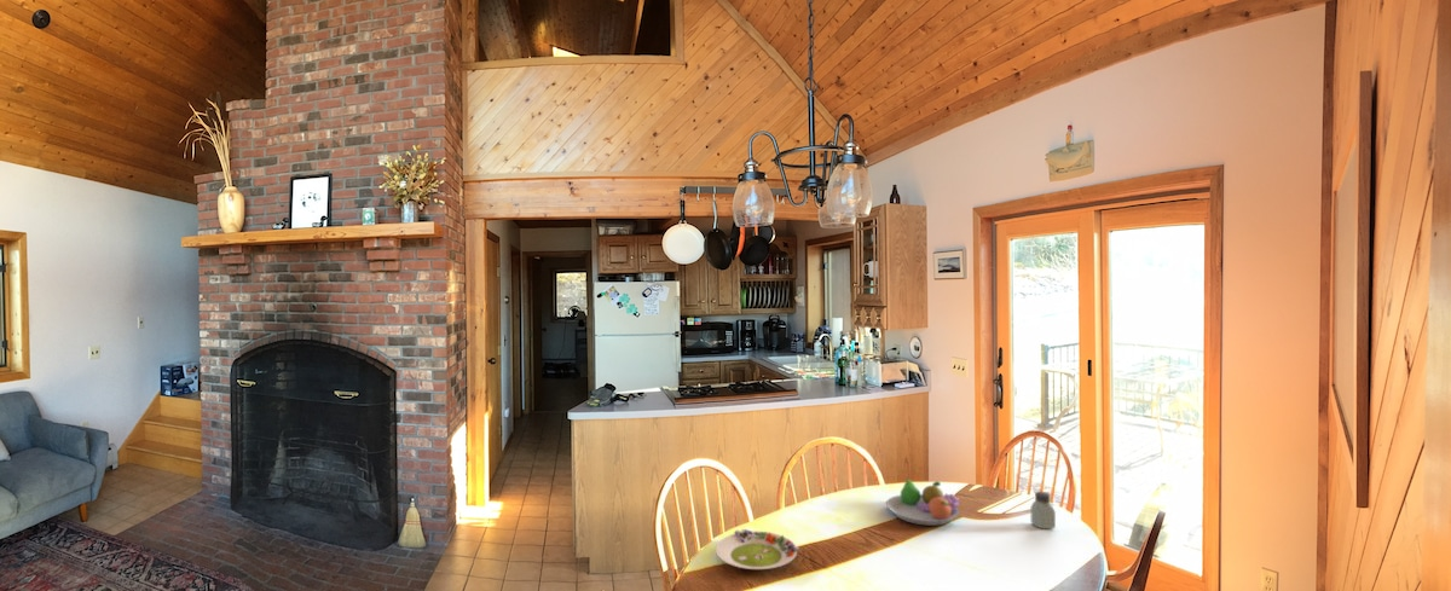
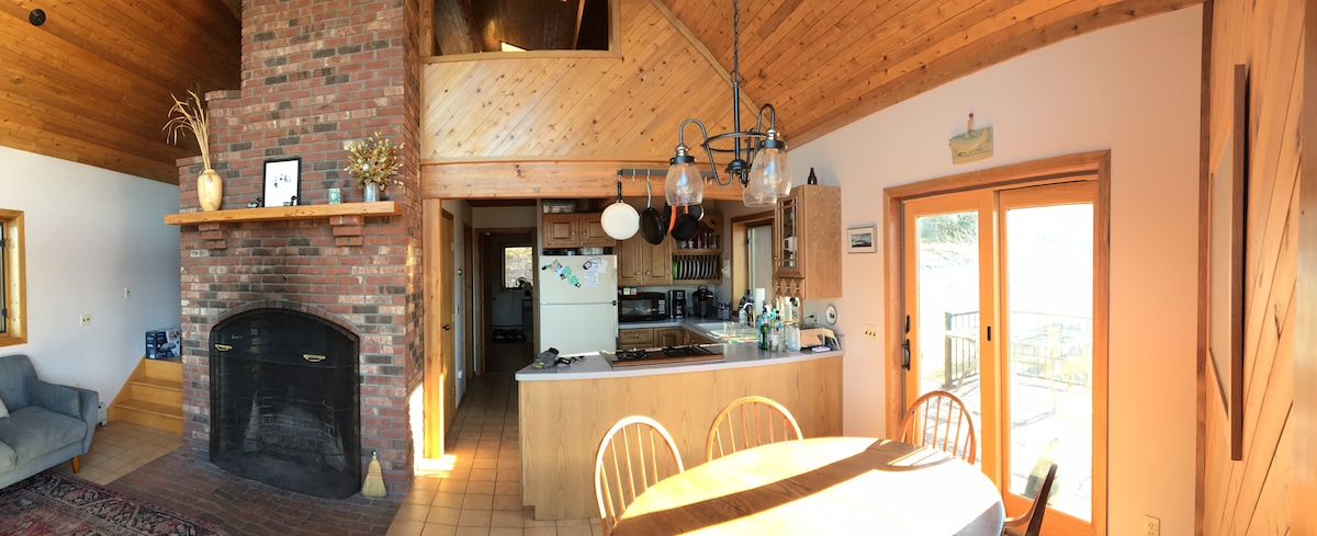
- fruit bowl [885,477,960,527]
- salad plate [715,528,800,570]
- saltshaker [1030,491,1057,529]
